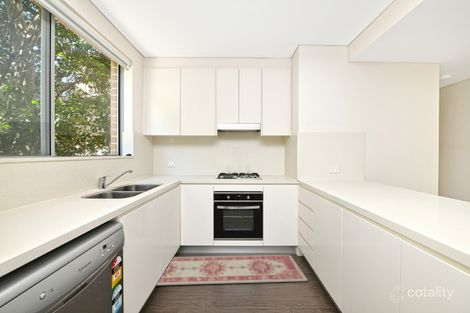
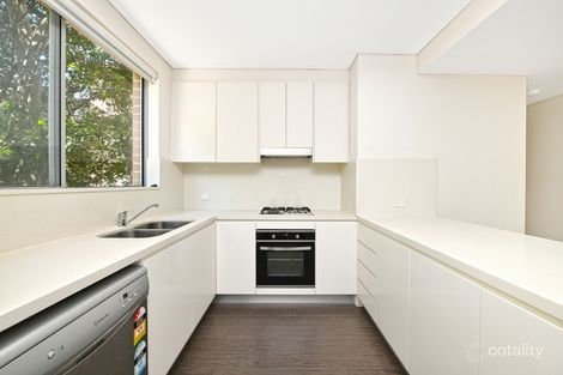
- rug [156,254,309,286]
